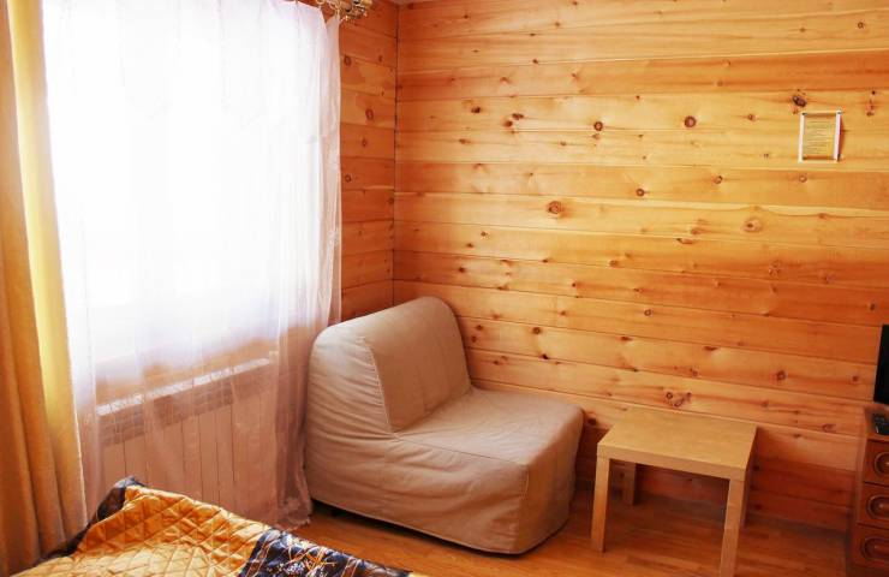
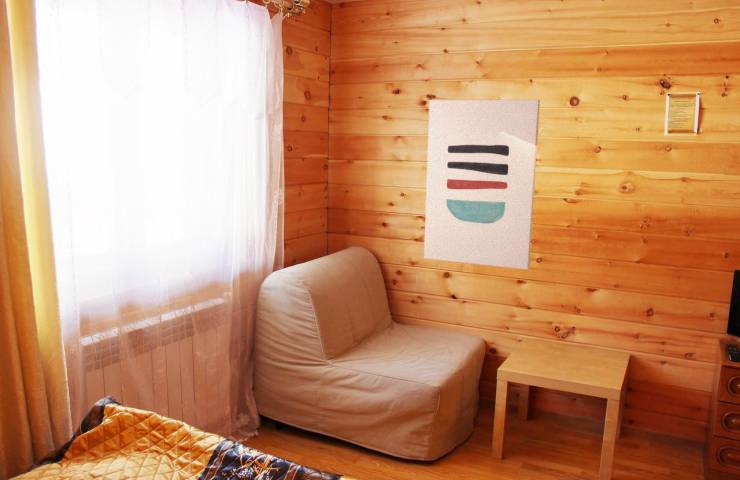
+ wall art [423,99,541,271]
